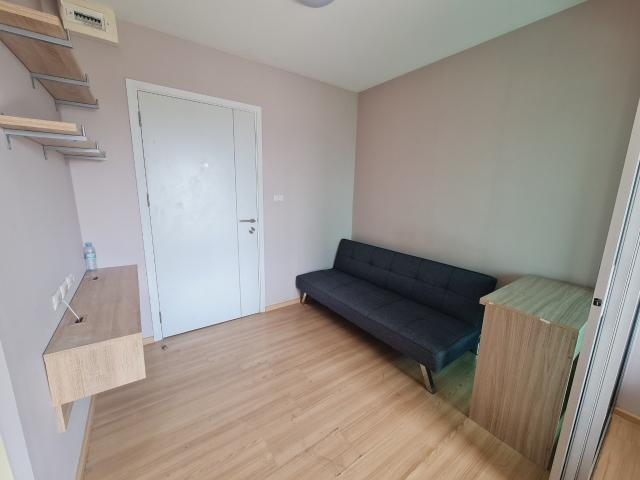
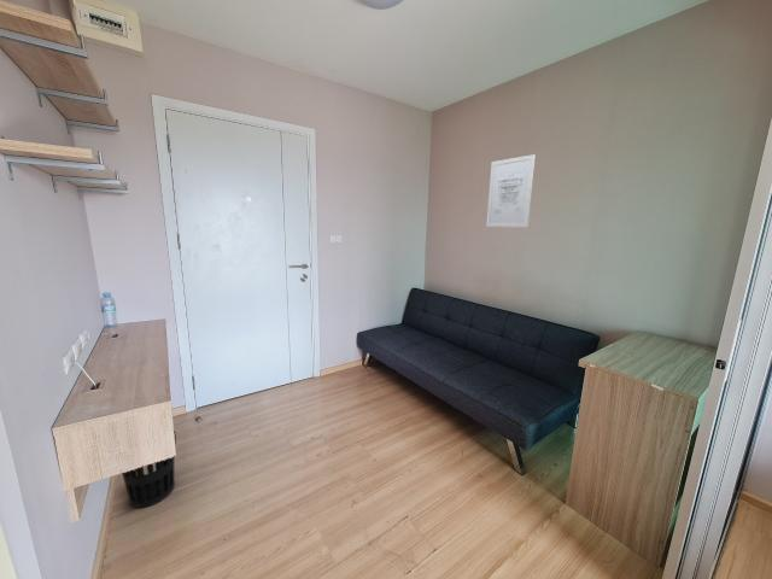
+ wall art [485,153,537,228]
+ wastebasket [121,429,177,509]
